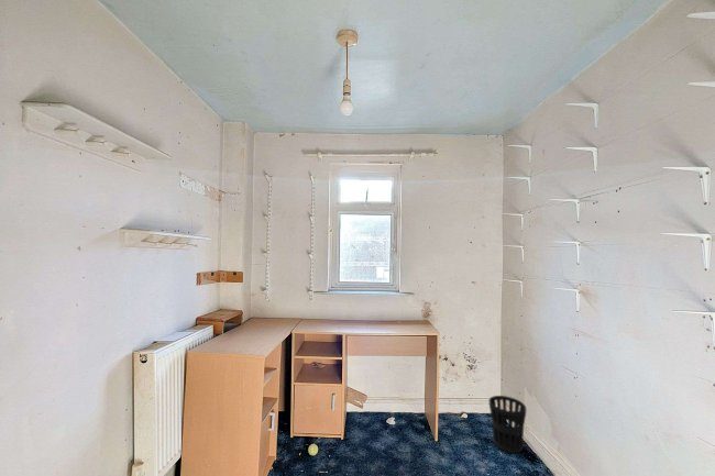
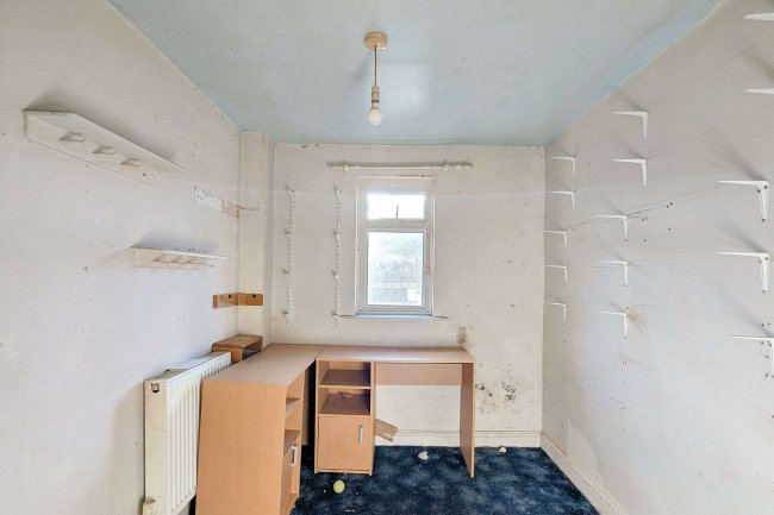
- wastebasket [488,395,527,454]
